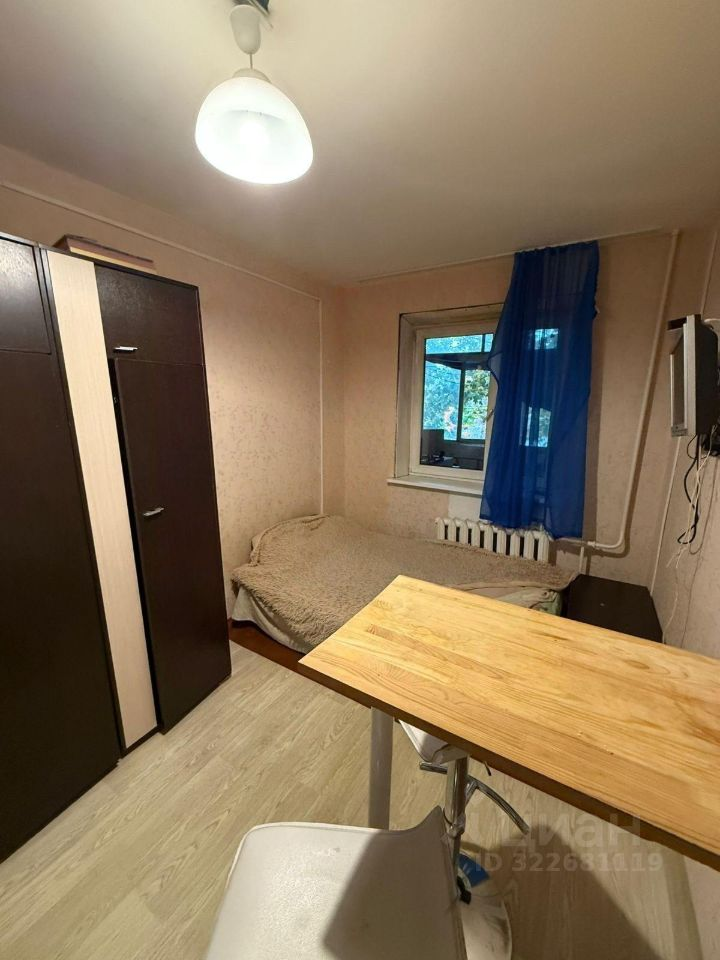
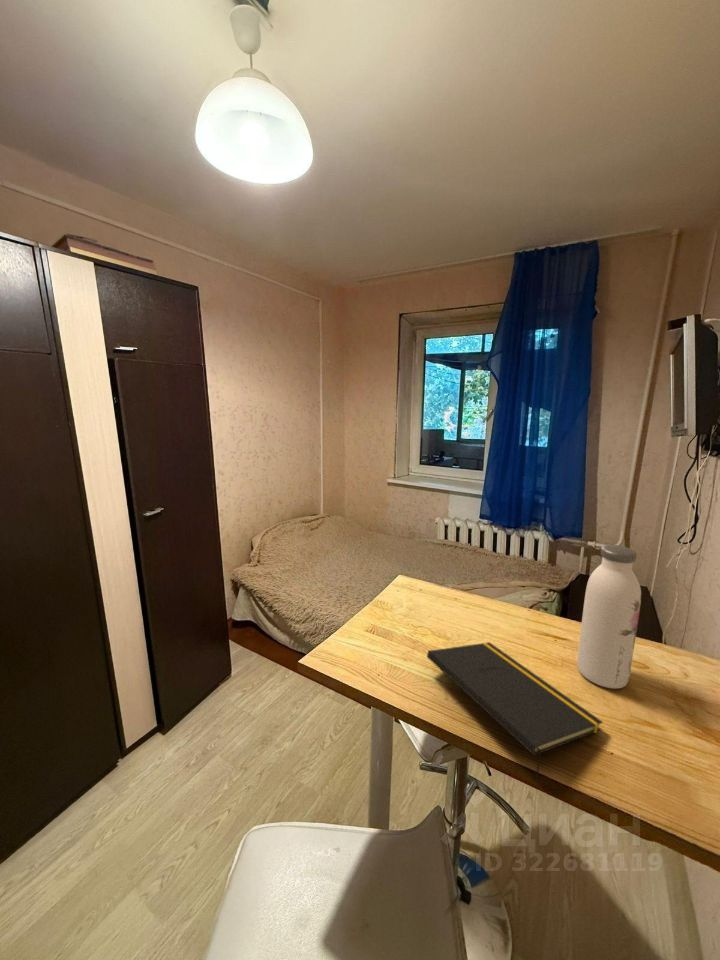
+ water bottle [576,544,642,690]
+ notepad [426,641,604,780]
